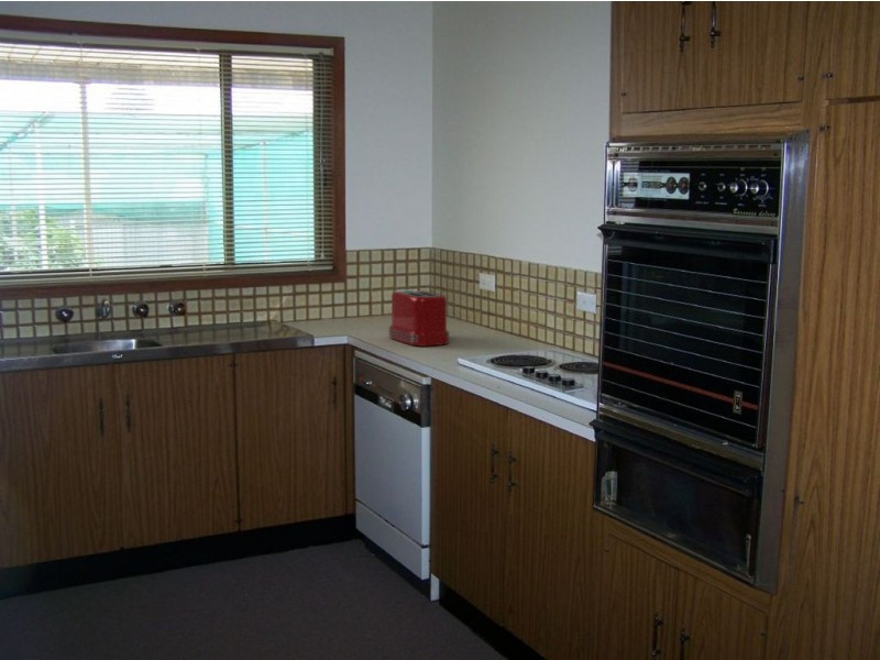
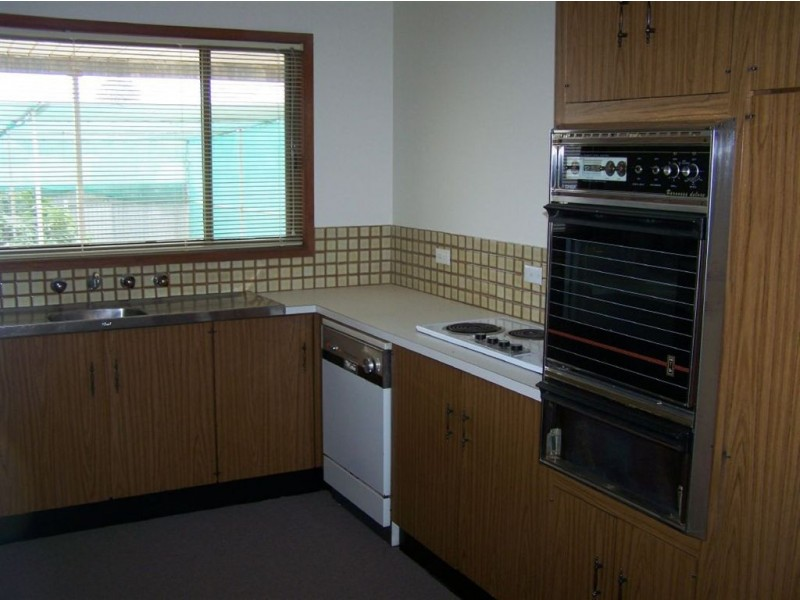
- toaster [387,288,451,348]
